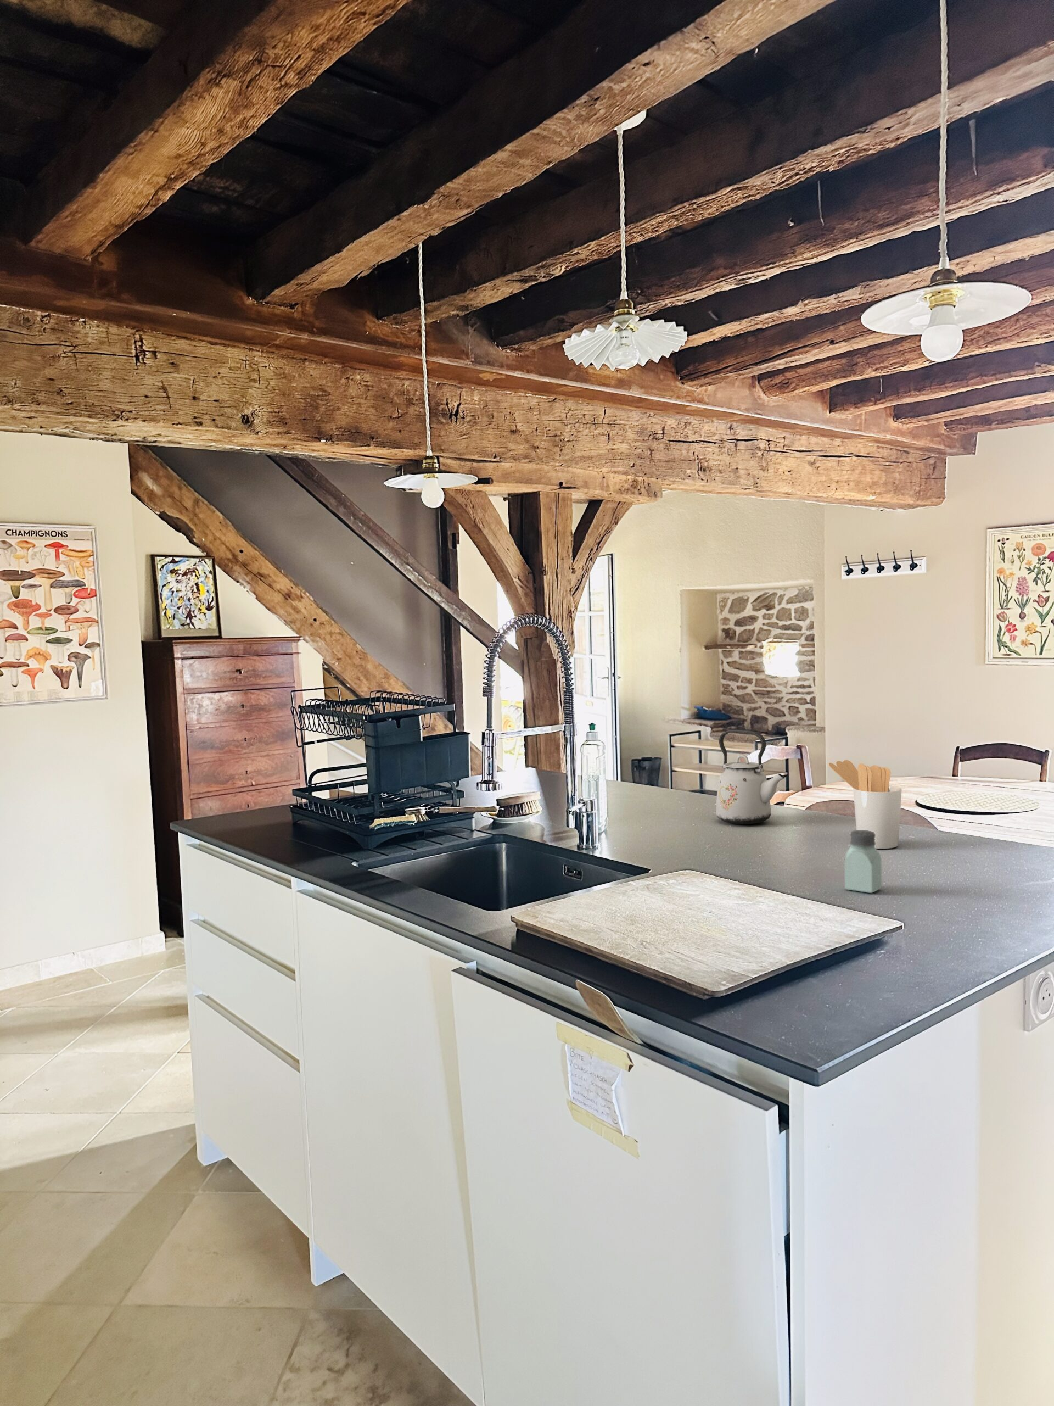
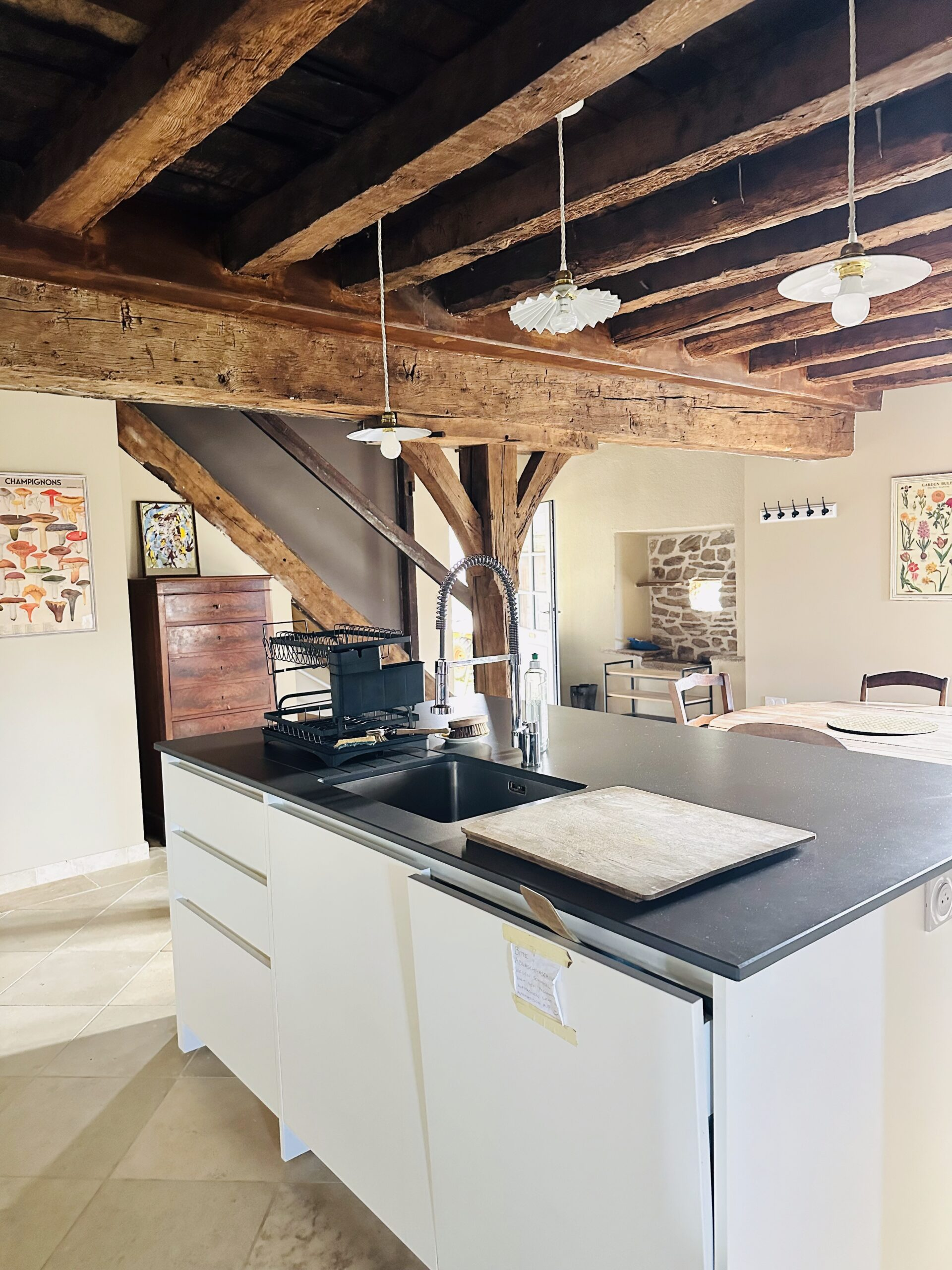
- kettle [715,730,786,825]
- saltshaker [844,830,882,893]
- utensil holder [828,759,902,849]
